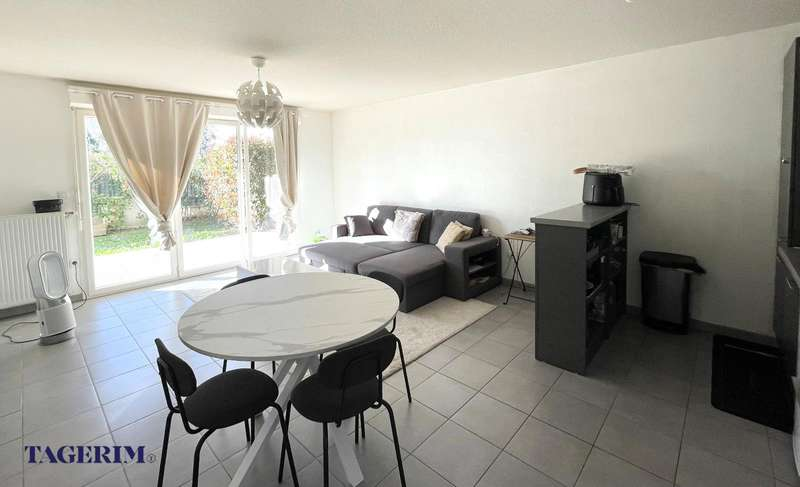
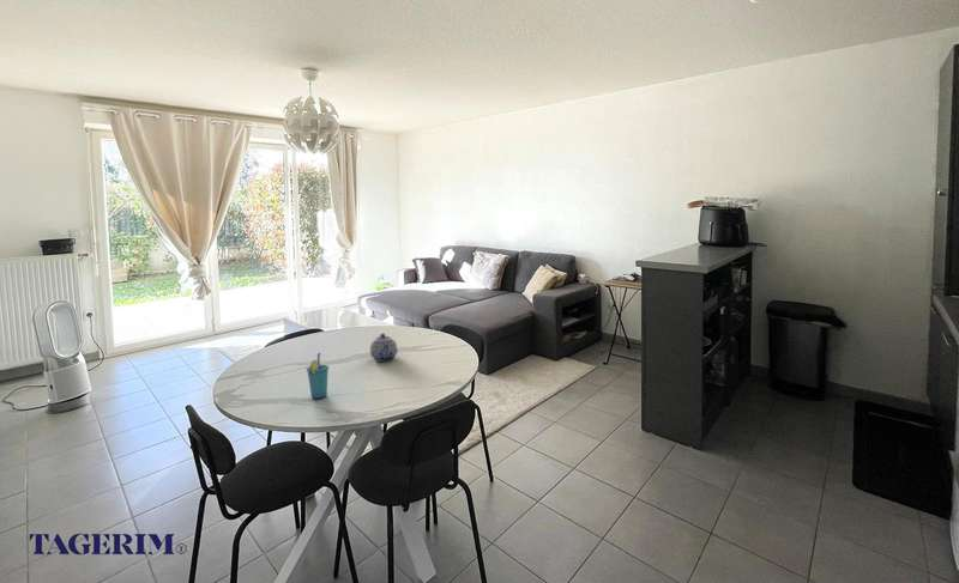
+ teapot [369,333,398,363]
+ cup [306,352,330,400]
